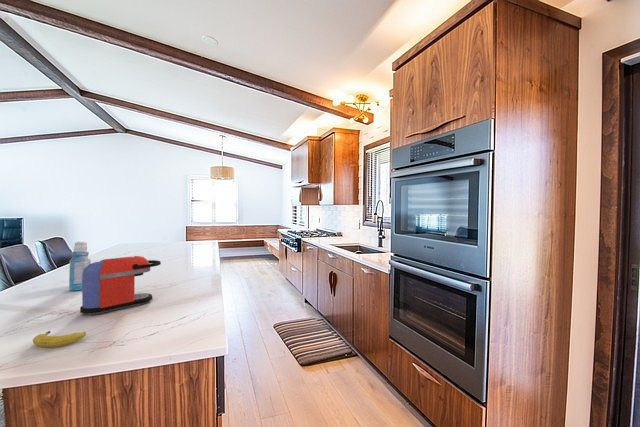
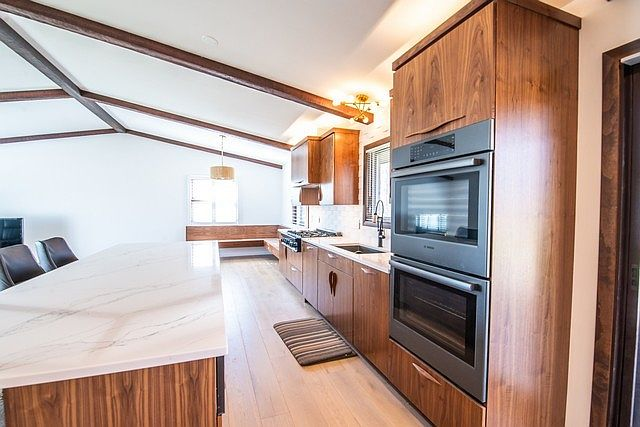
- fruit [32,330,87,348]
- bottle [68,241,92,291]
- coffee maker [79,255,162,316]
